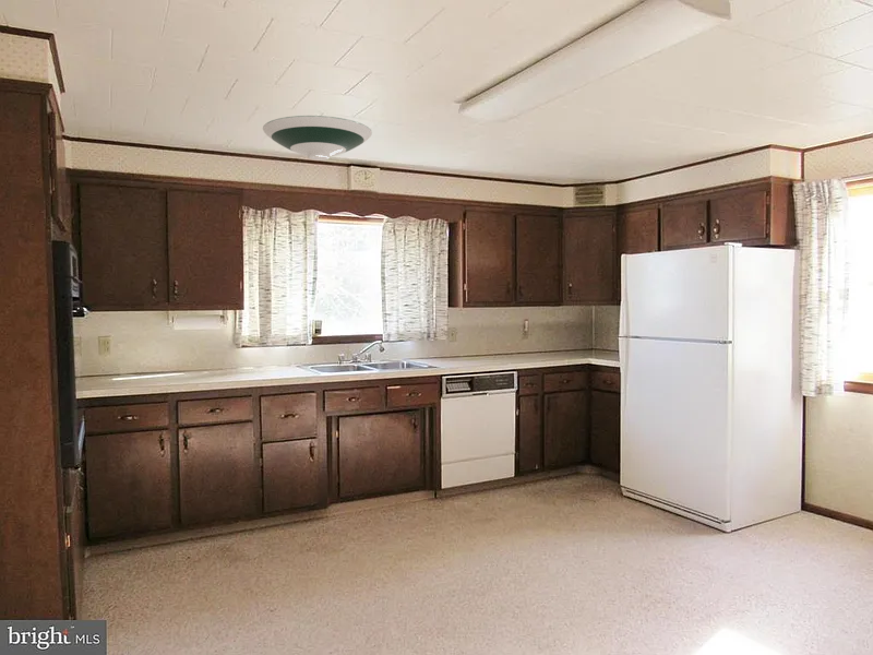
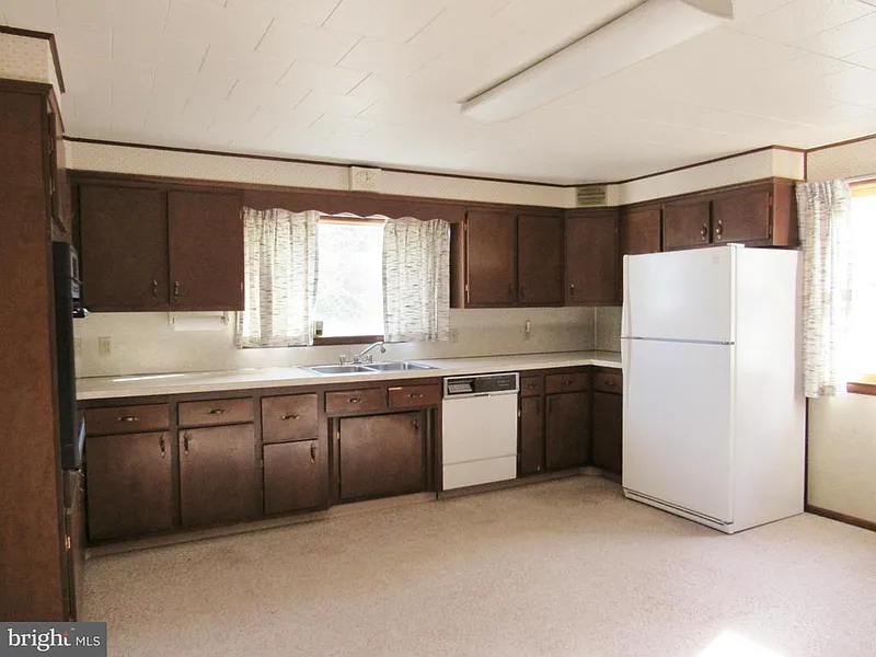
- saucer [262,115,373,162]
